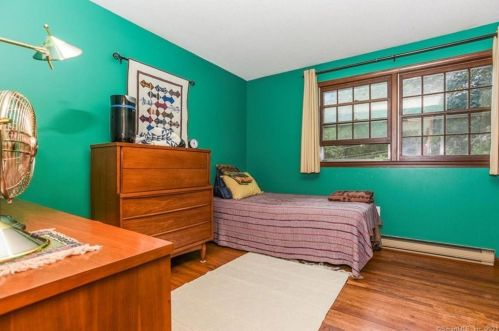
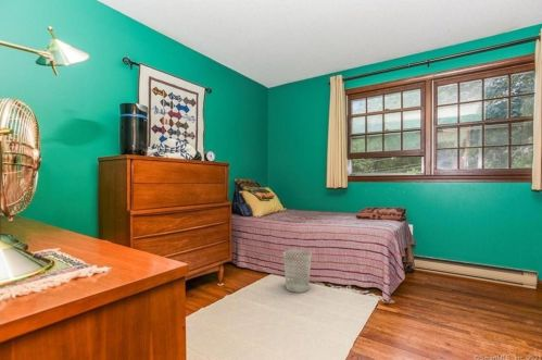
+ wastebasket [282,248,313,294]
